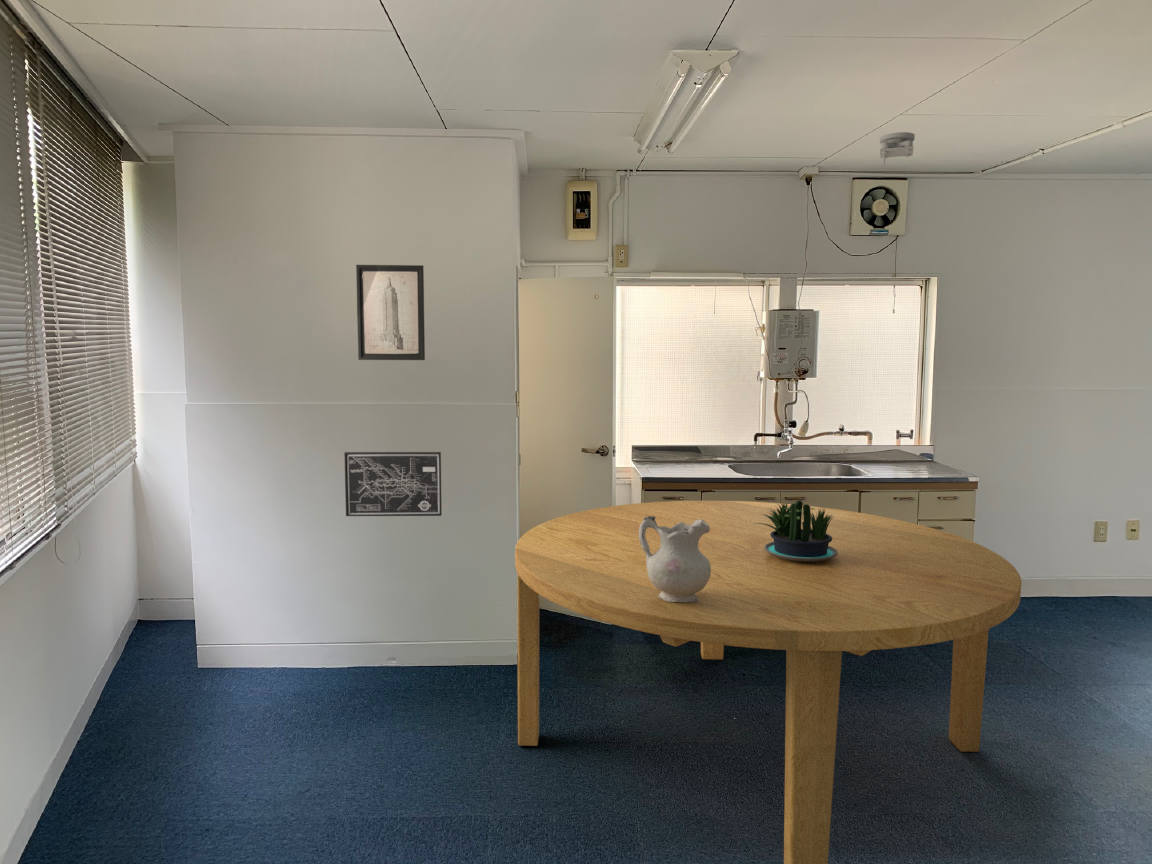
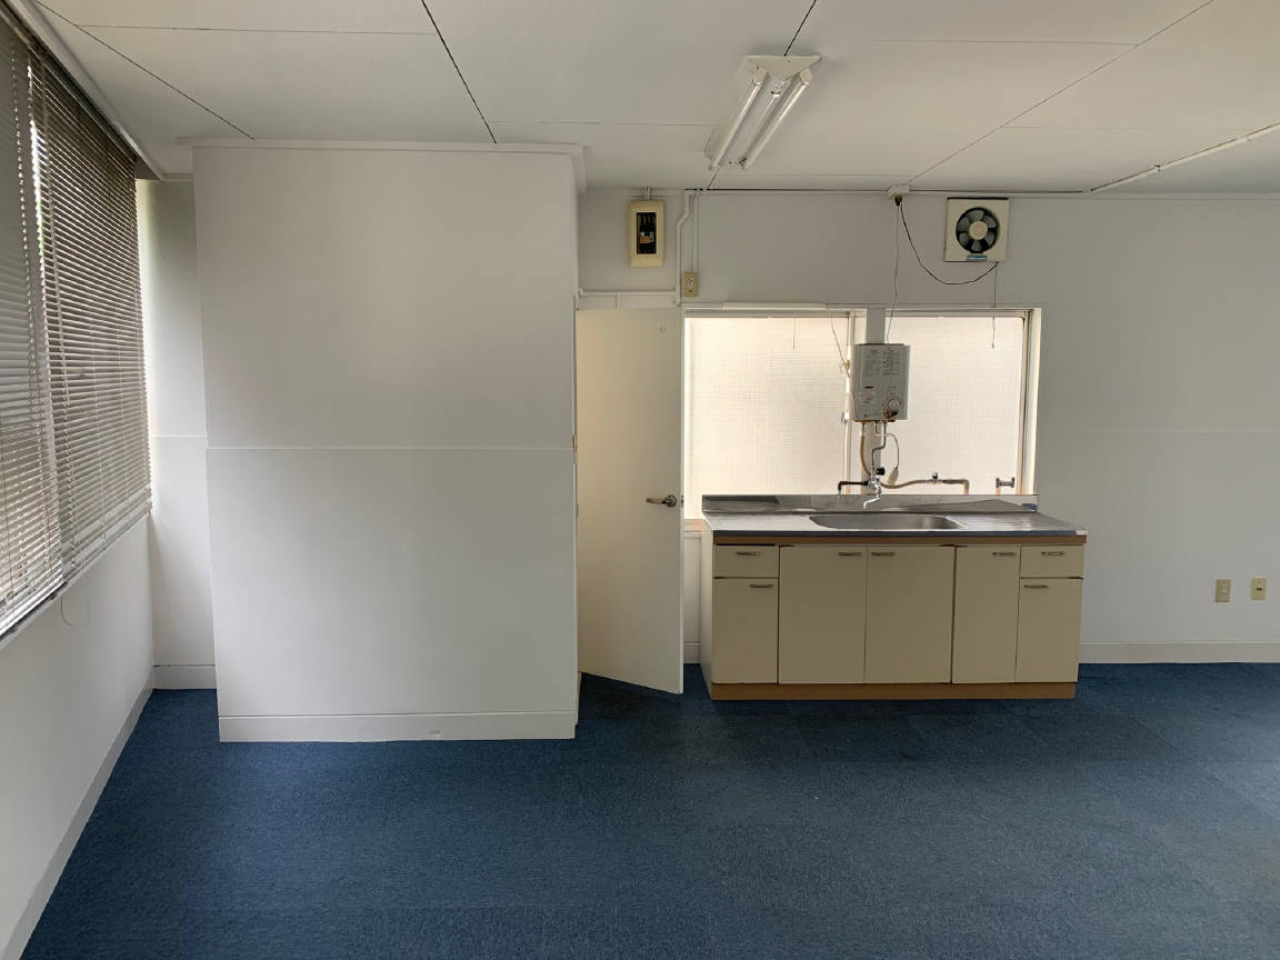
- dining table [514,500,1022,864]
- smoke detector [879,131,916,167]
- wall art [355,264,426,361]
- potted plant [755,499,838,562]
- ceramic pitcher [639,516,711,603]
- wall art [343,451,443,517]
